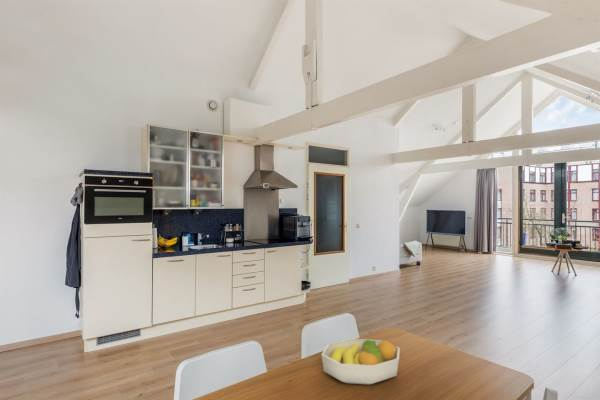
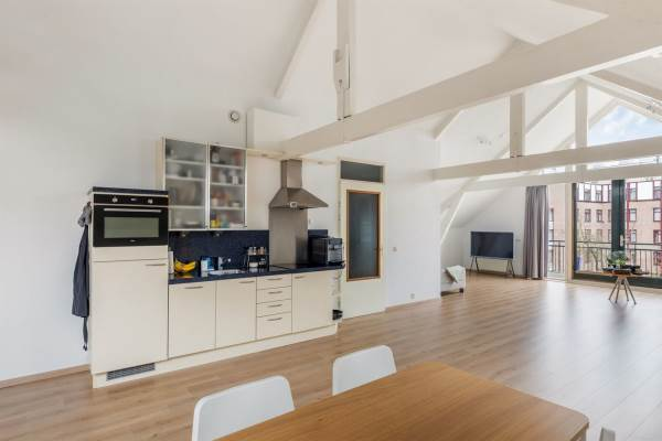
- fruit bowl [320,338,401,386]
